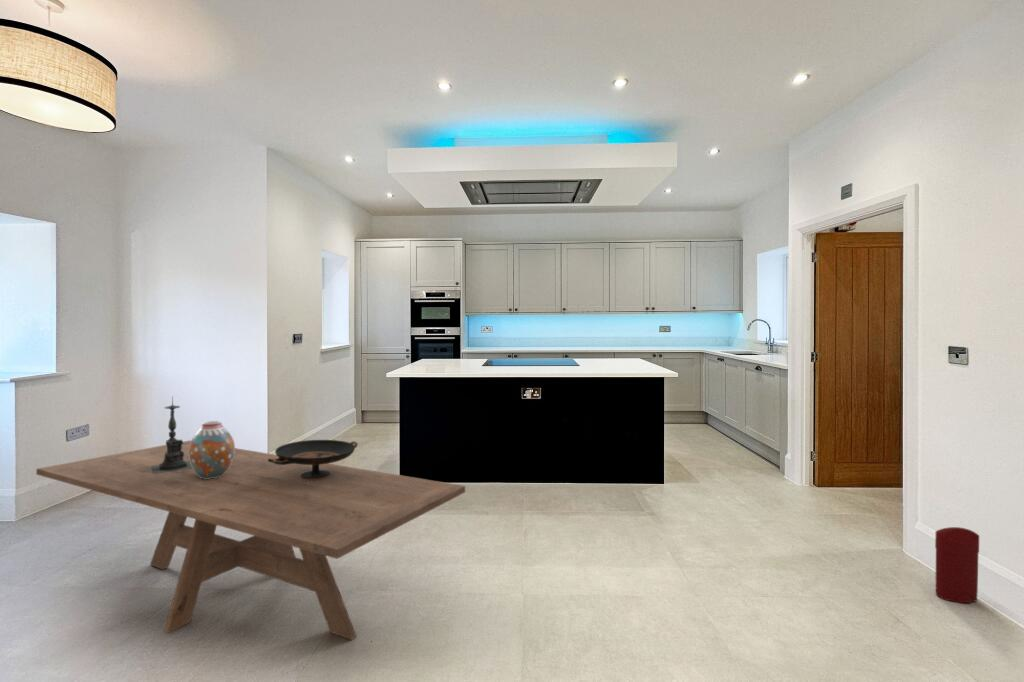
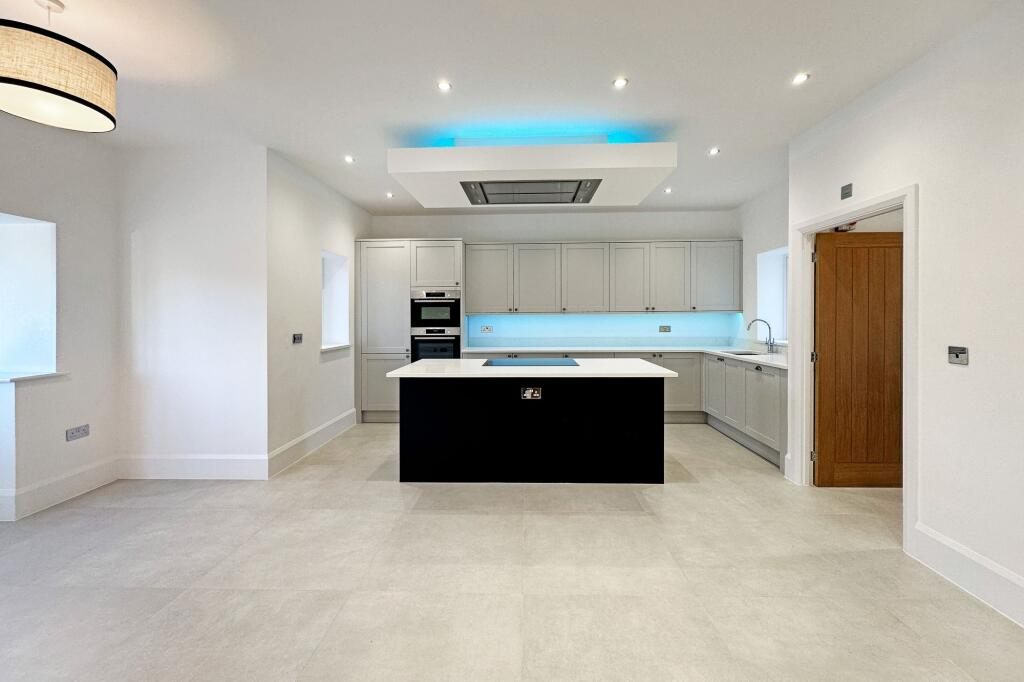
- trash can [934,526,980,604]
- dining table [35,440,466,641]
- candle holder [151,395,193,474]
- decorative bowl [268,439,359,479]
- vase [188,420,236,479]
